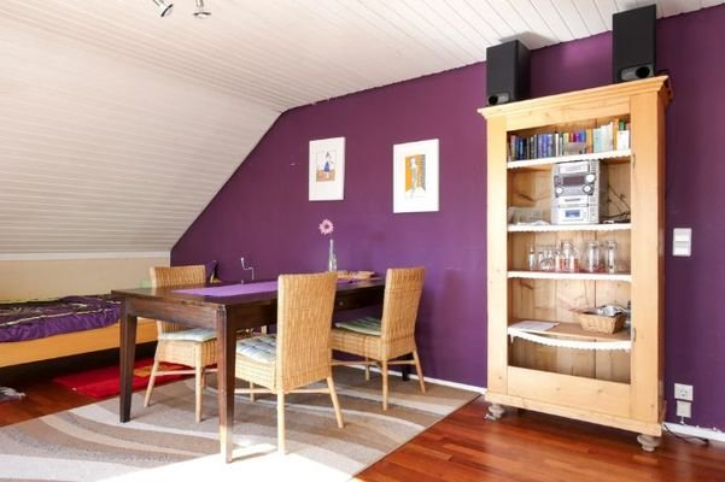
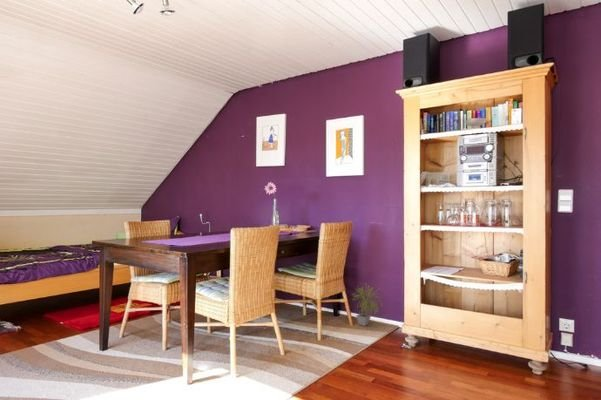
+ potted plant [351,284,384,327]
